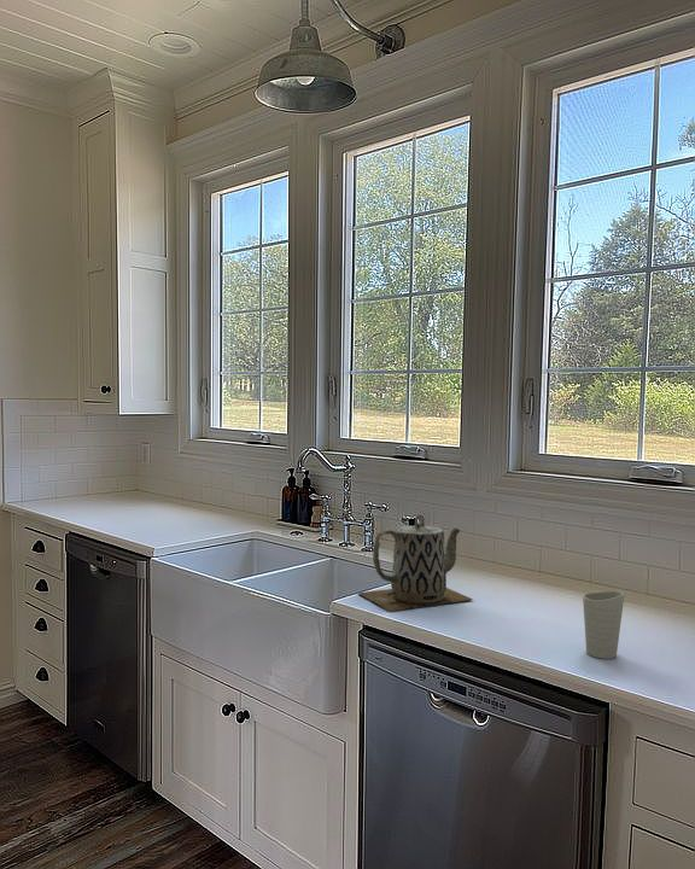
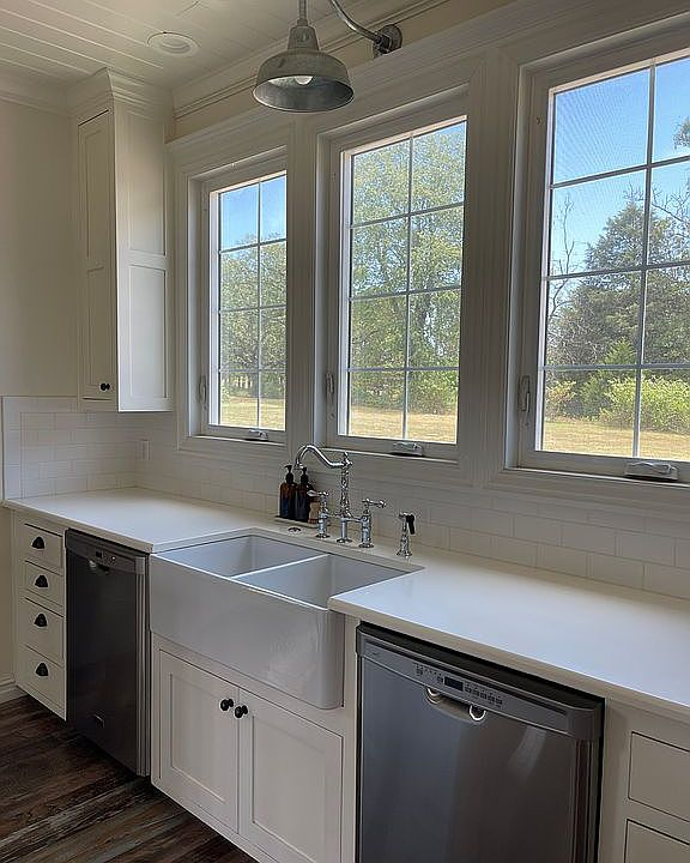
- cup [582,590,625,660]
- teapot [357,514,474,613]
